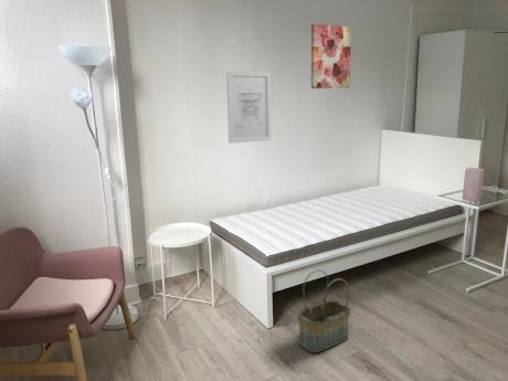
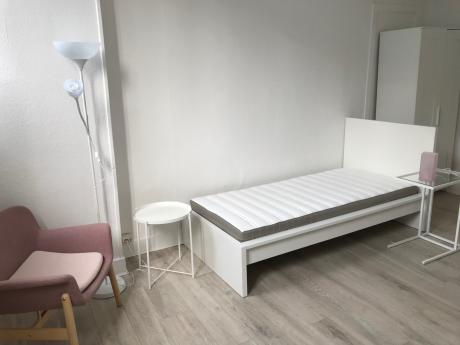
- wall art [225,71,272,145]
- wall art [310,23,352,89]
- basket [296,268,352,353]
